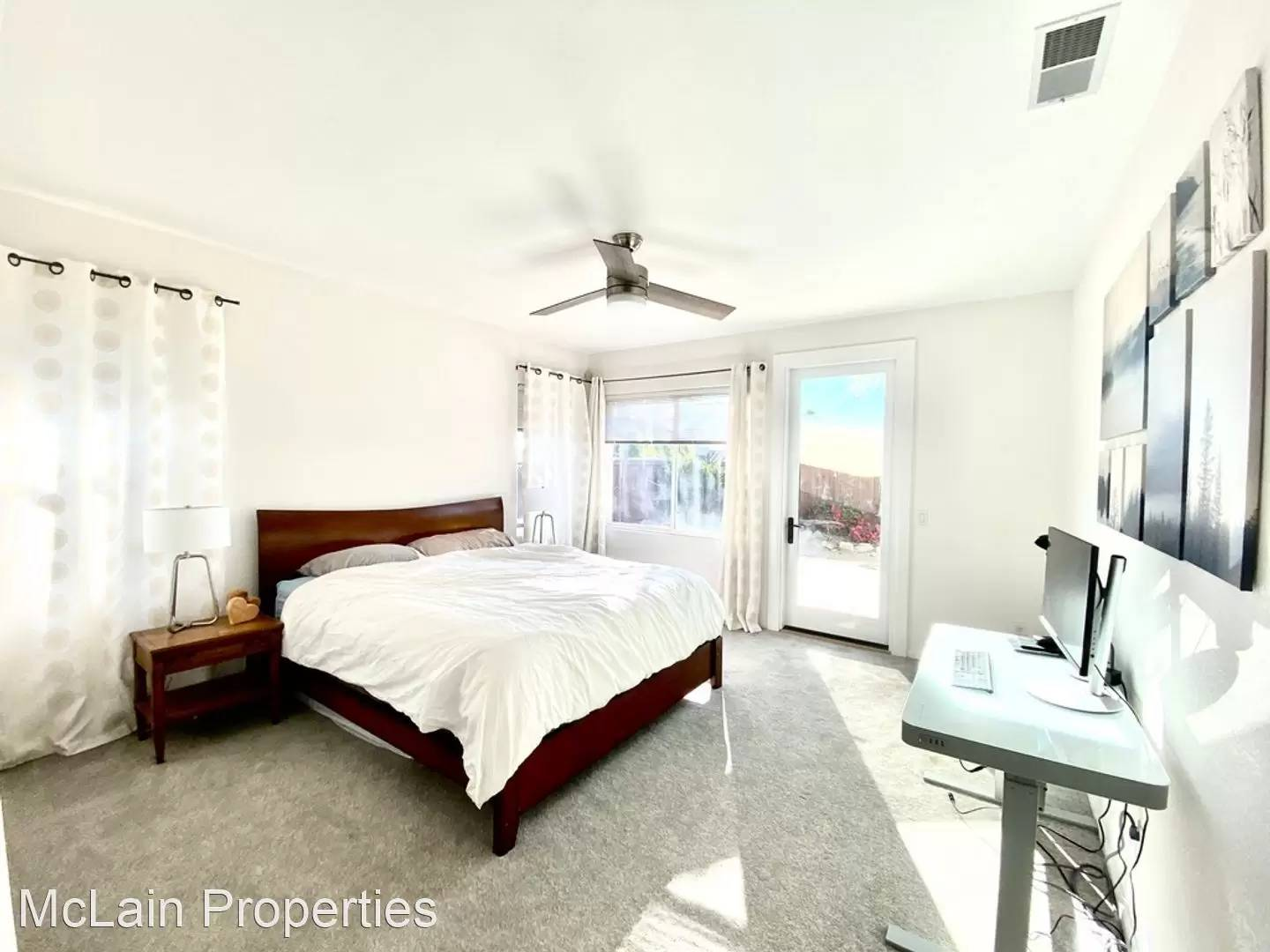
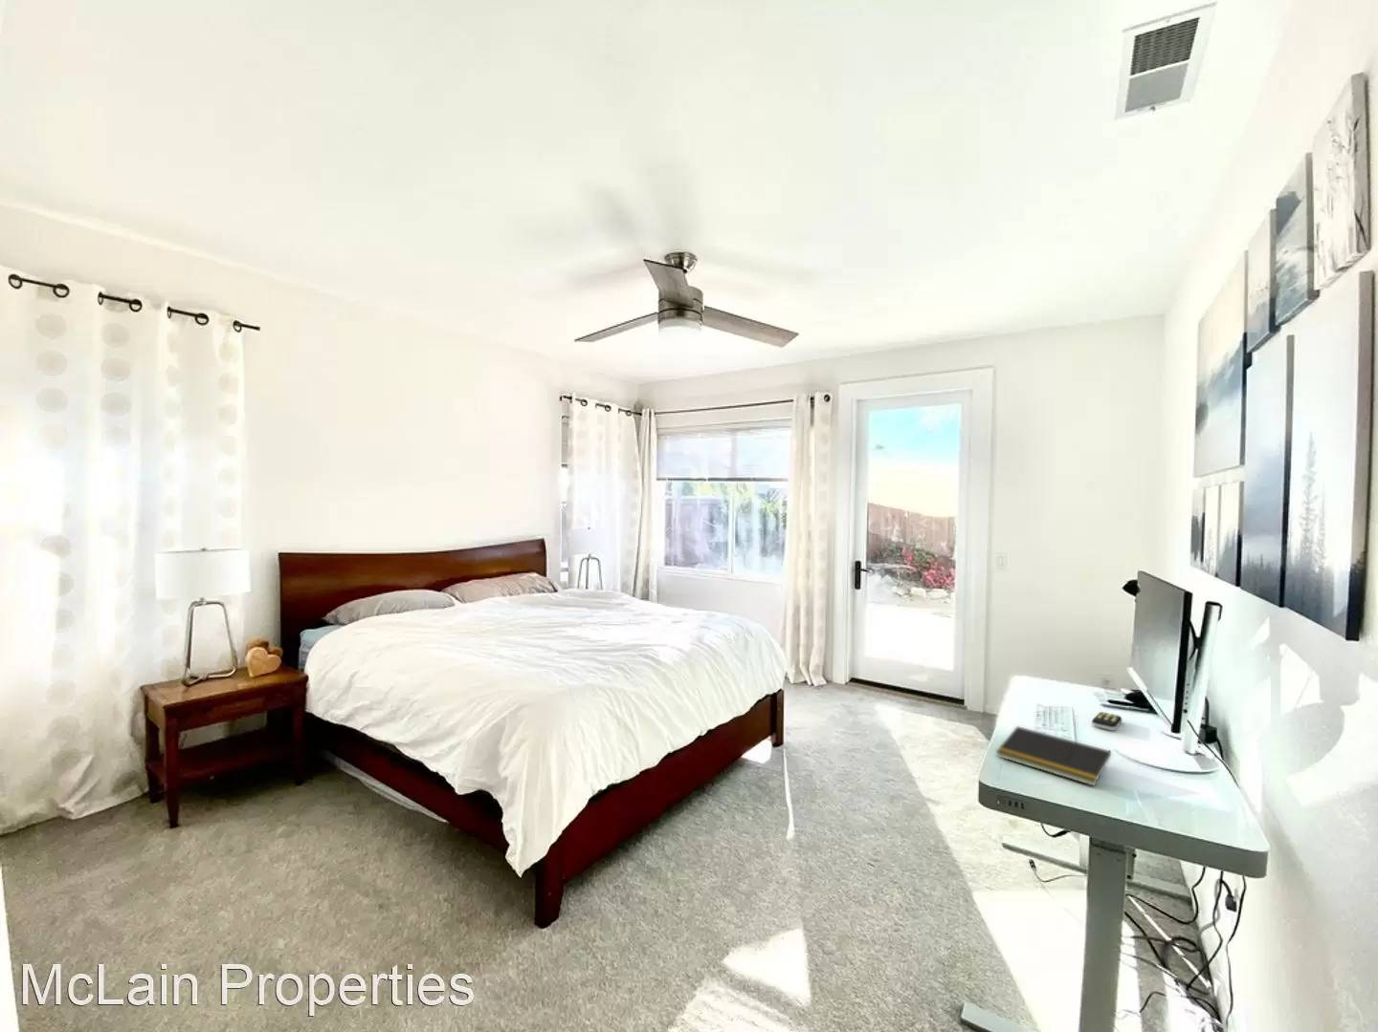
+ remote control [1090,711,1123,731]
+ notepad [995,725,1112,786]
